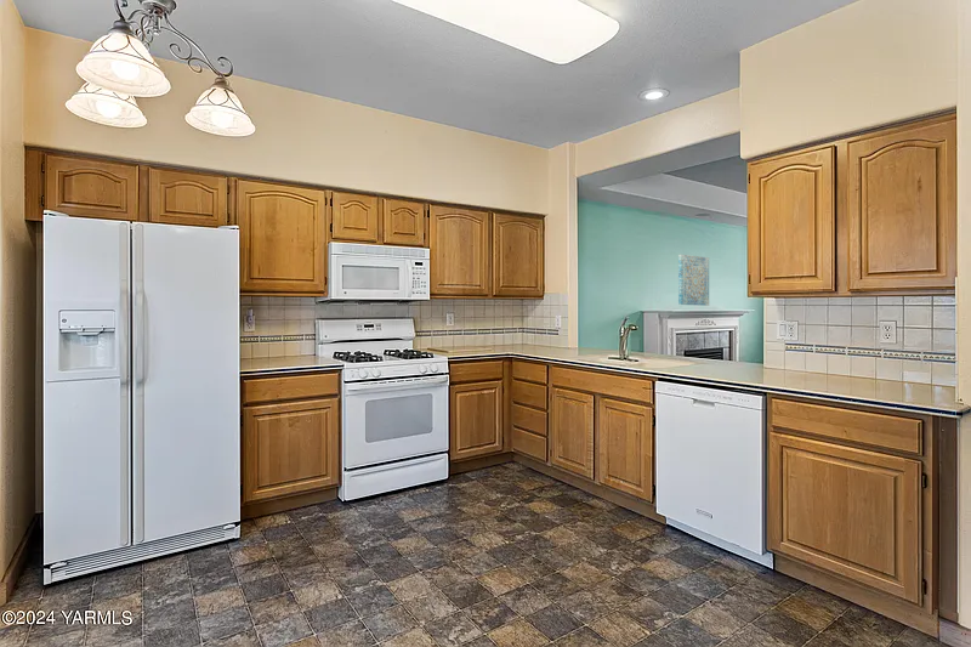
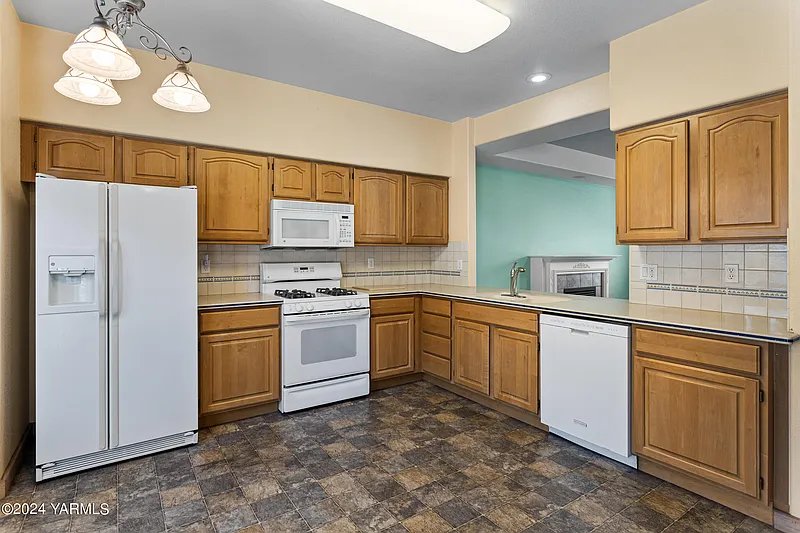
- wall art [677,254,710,307]
